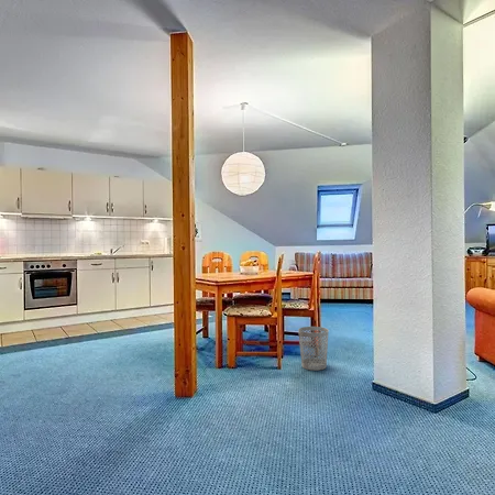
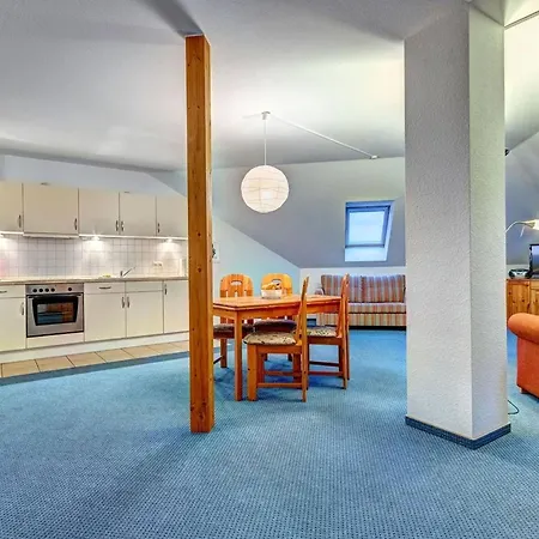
- wastebasket [297,326,330,372]
